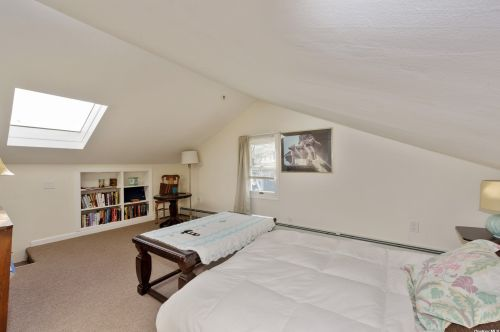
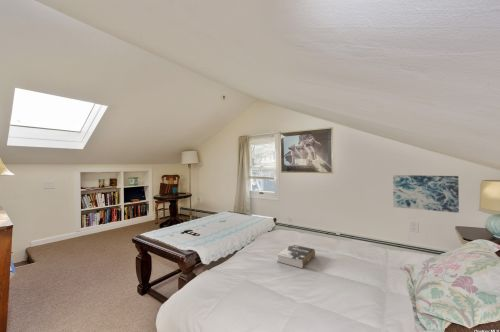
+ book [276,243,316,269]
+ wall art [392,174,460,214]
